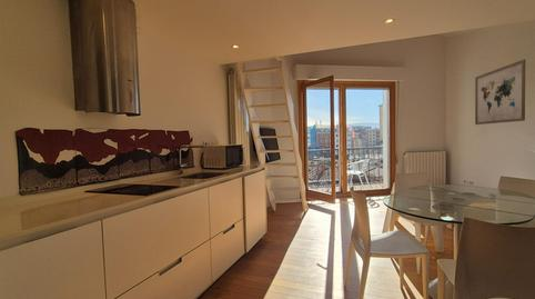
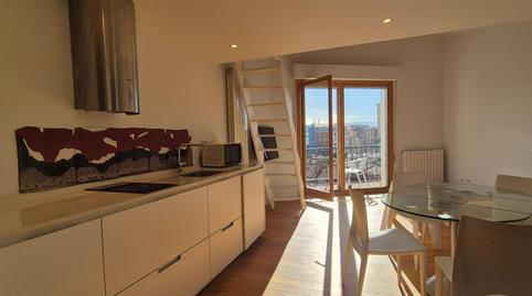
- wall art [474,59,526,126]
